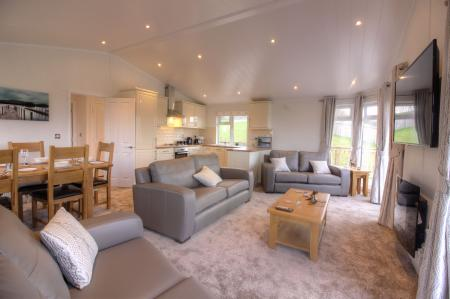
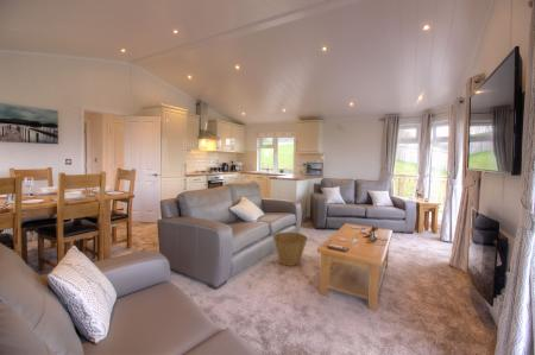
+ basket [271,232,309,267]
